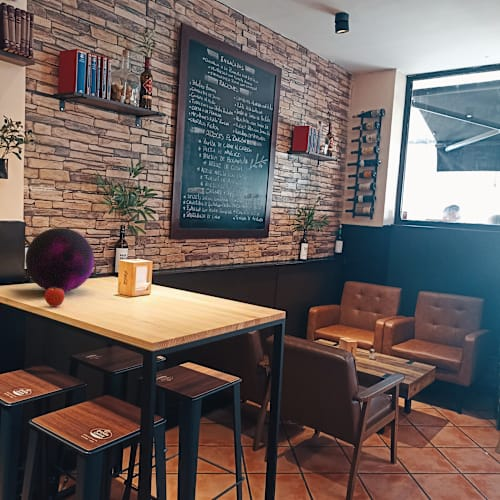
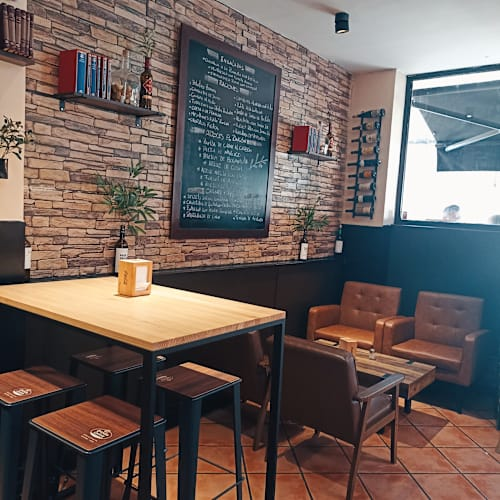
- decorative orb [24,227,95,293]
- fruit [44,287,66,308]
